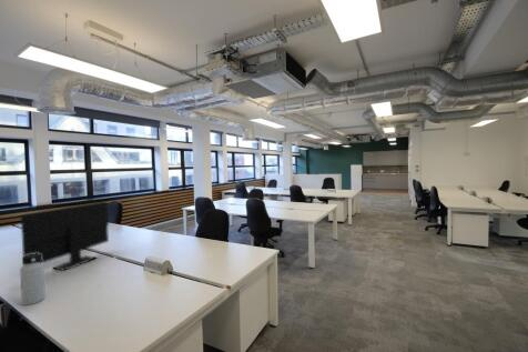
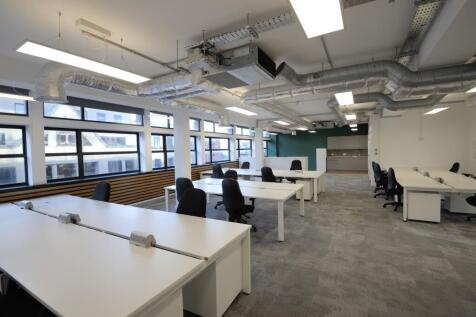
- water bottle [19,253,47,305]
- computer monitor [20,201,110,272]
